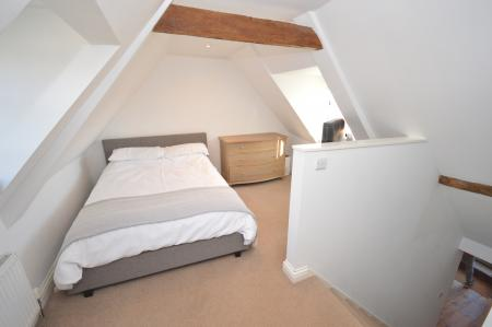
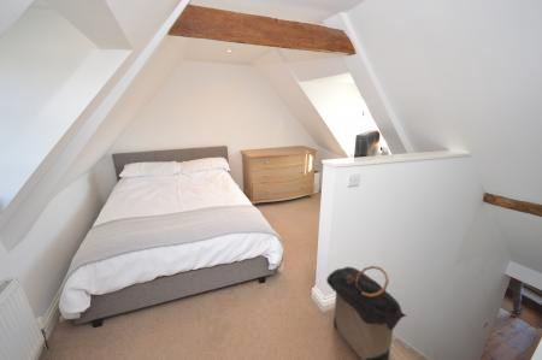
+ laundry hamper [325,265,408,360]
